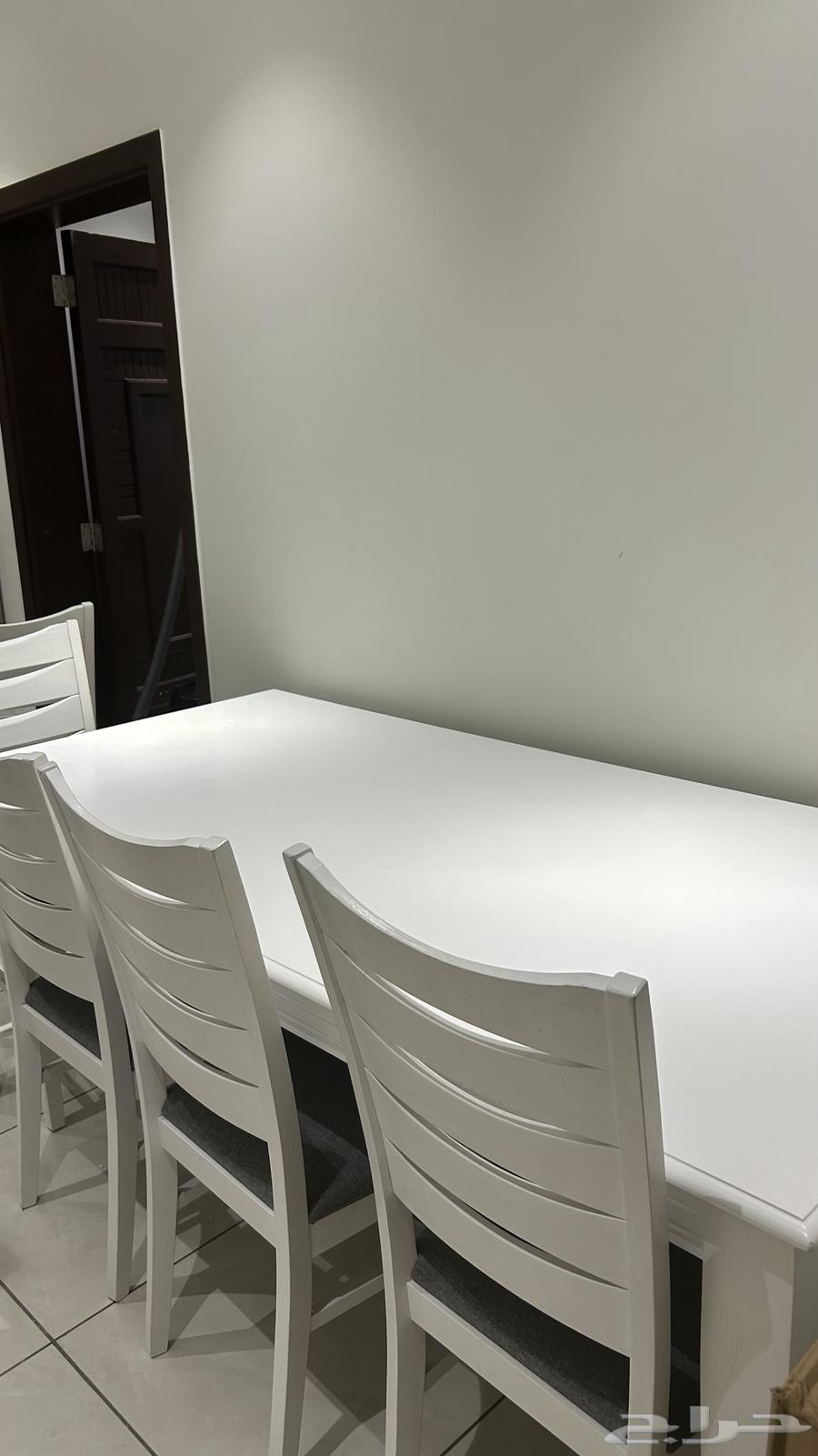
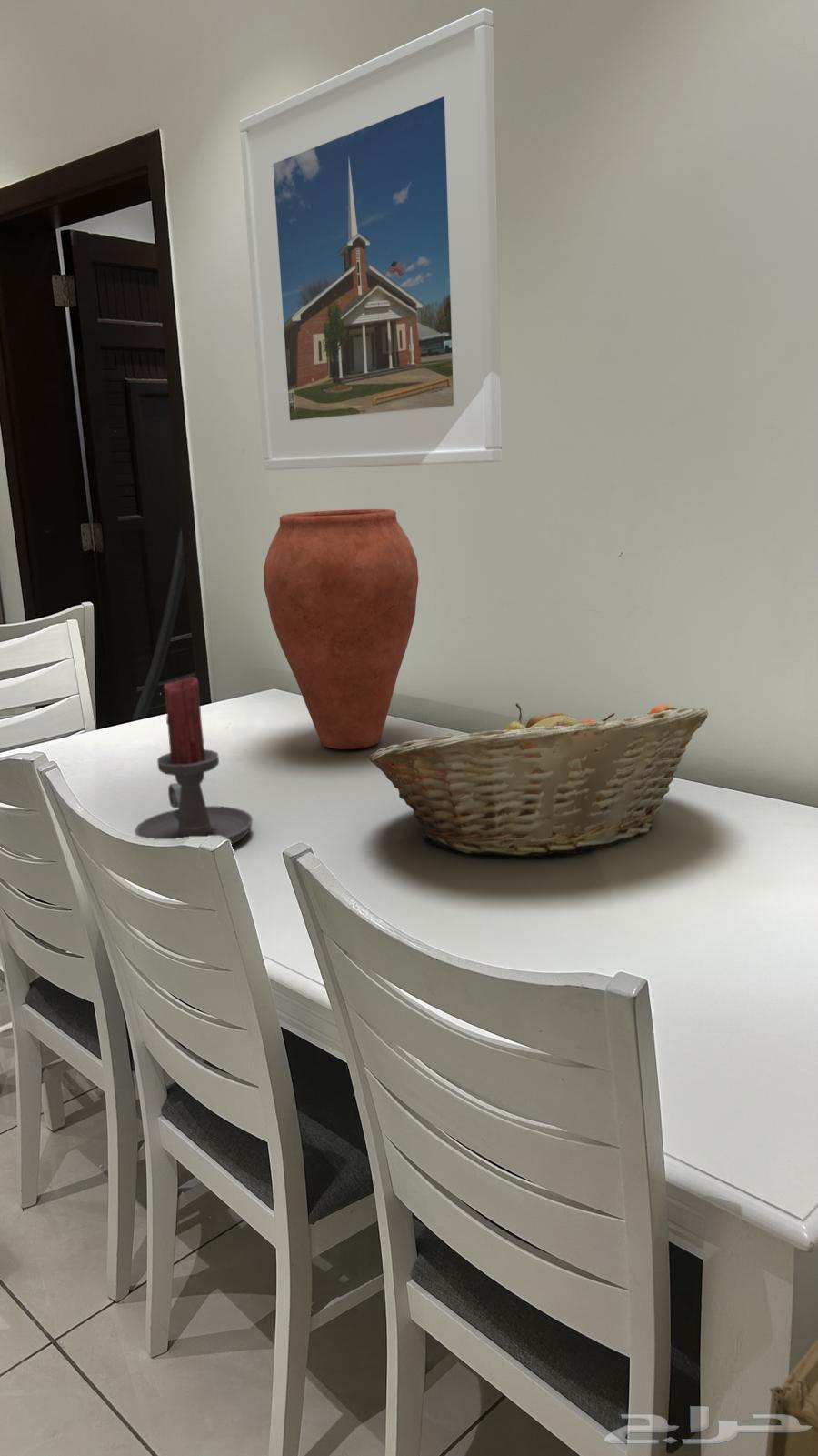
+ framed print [238,7,503,471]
+ vase [263,508,419,750]
+ candle holder [134,676,254,846]
+ fruit basket [368,702,709,858]
